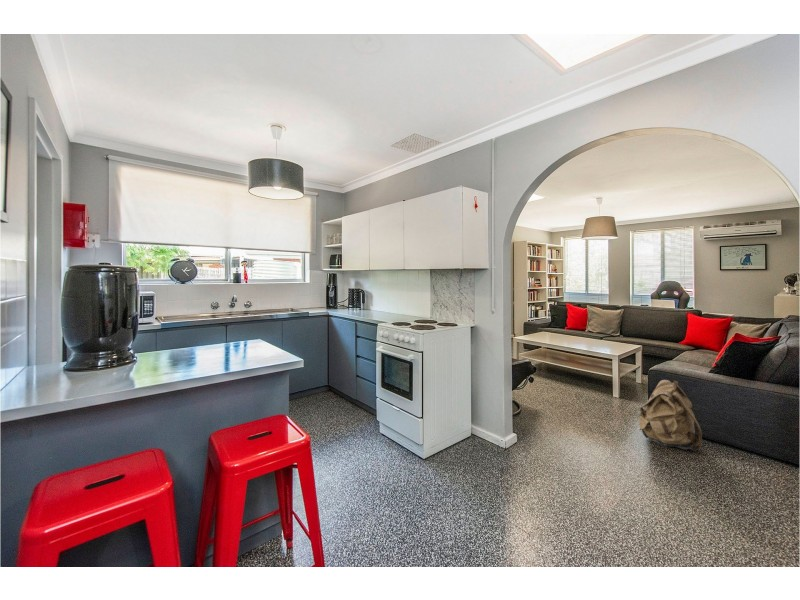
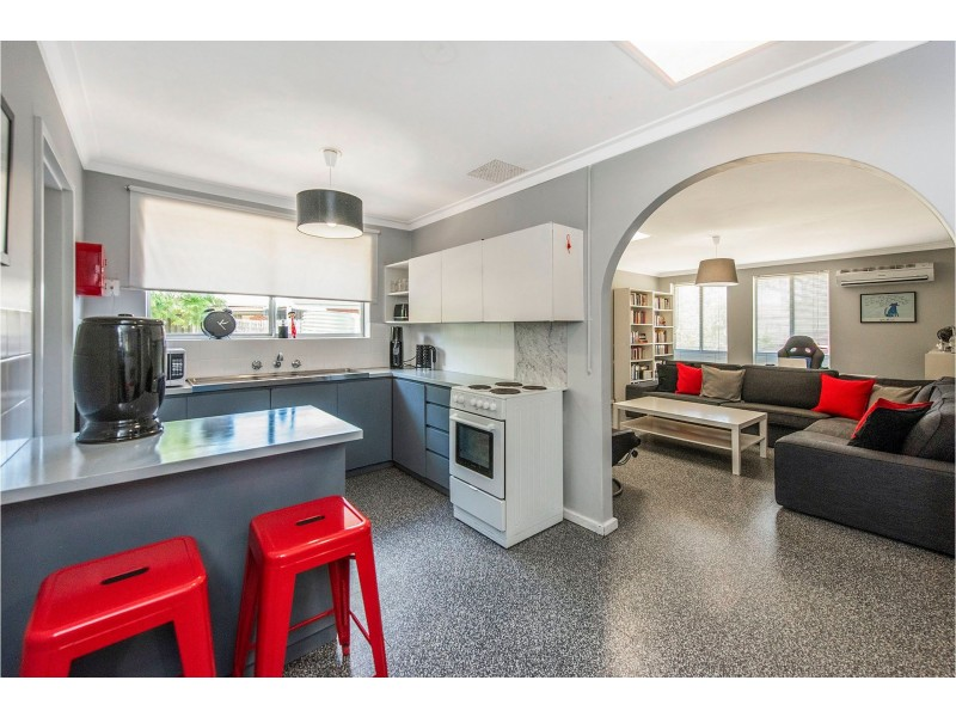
- backpack [637,379,703,452]
